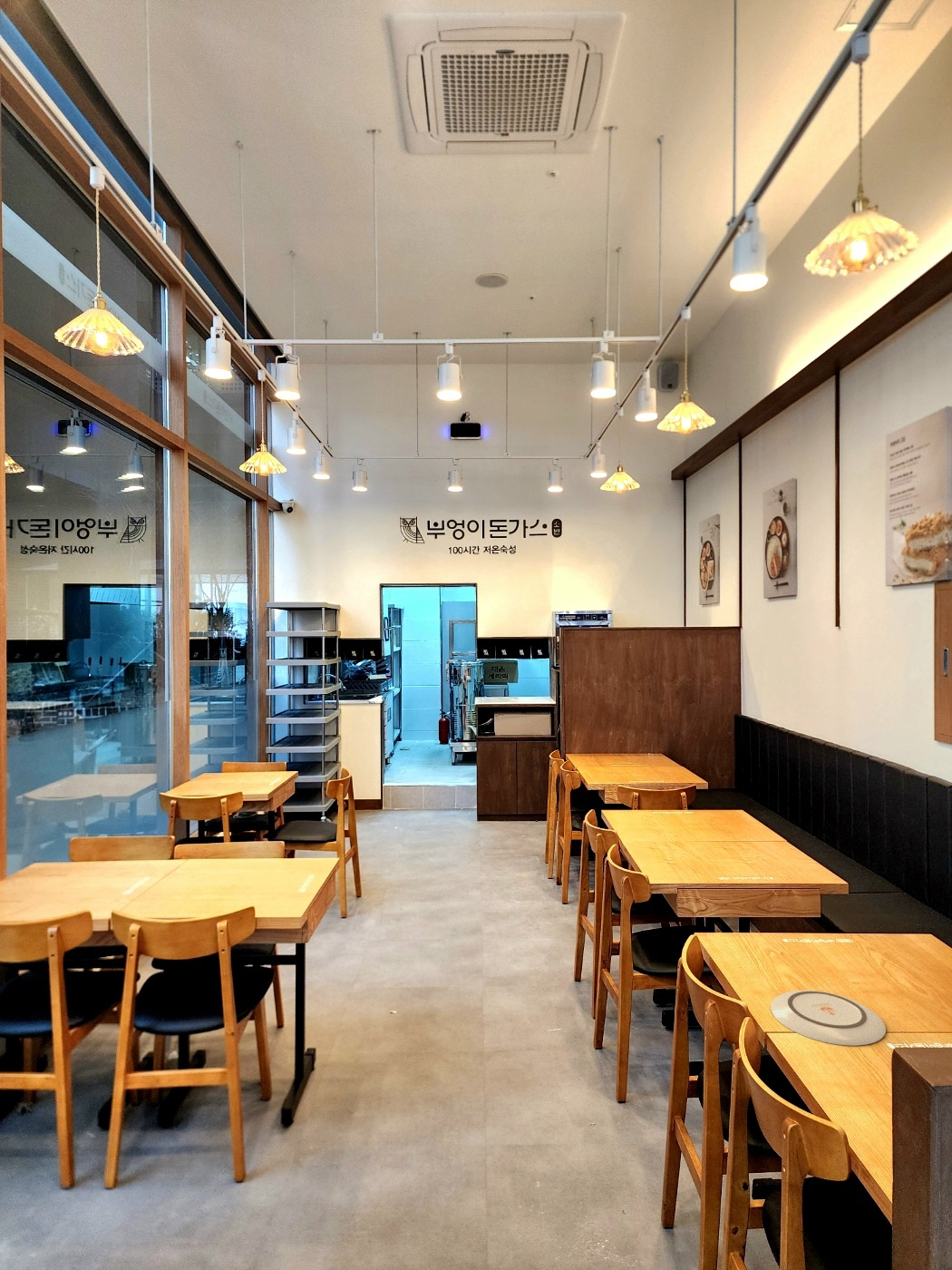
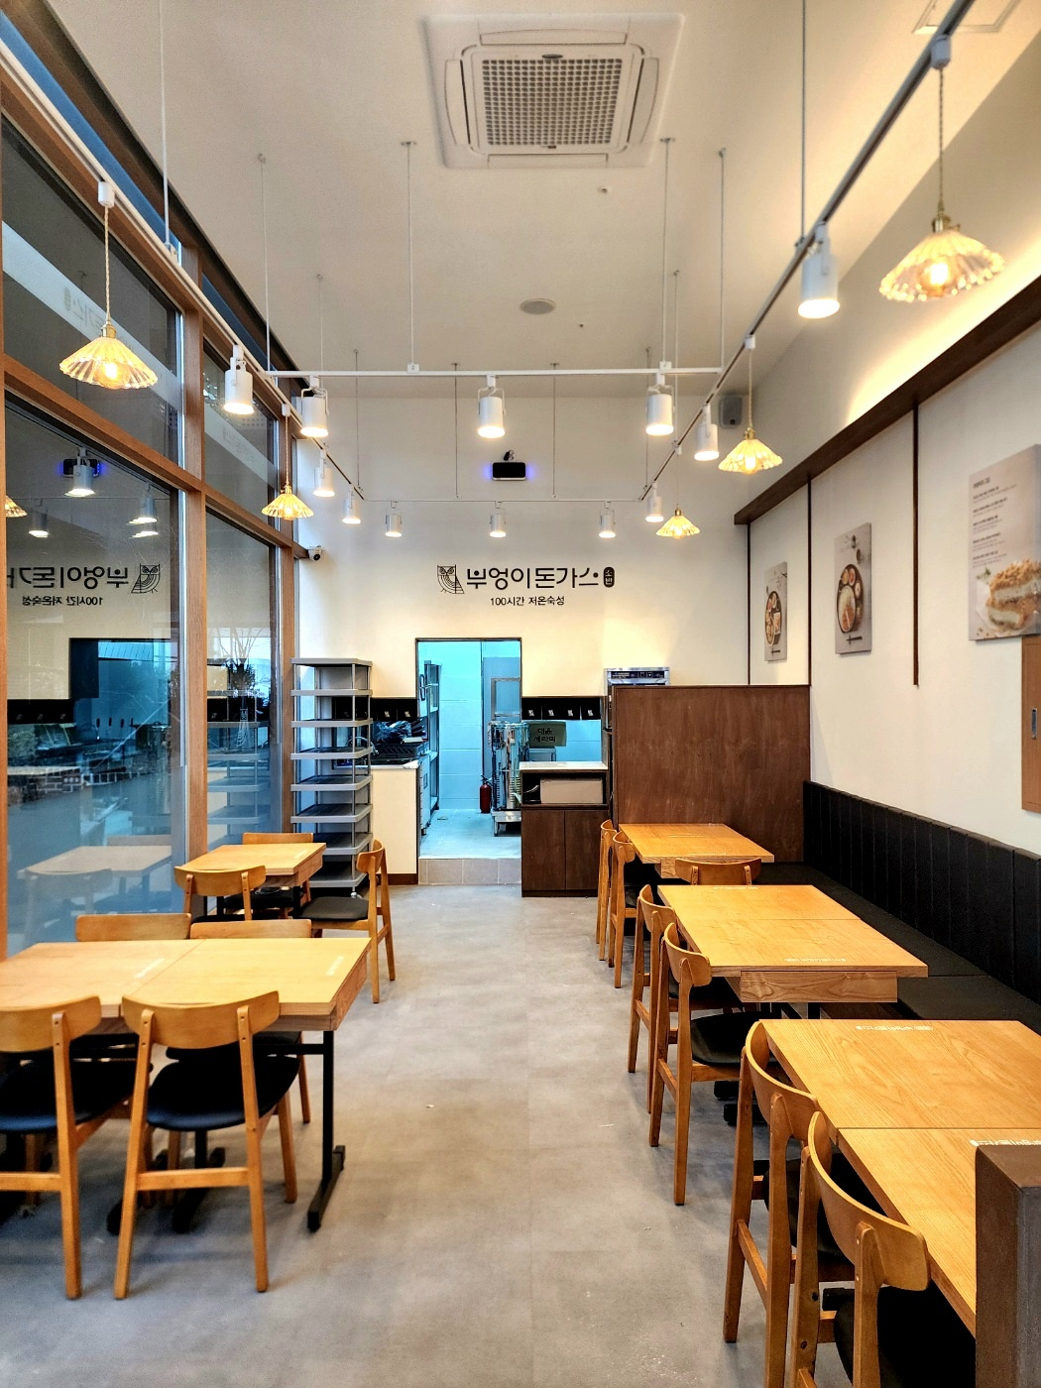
- plate [770,990,887,1047]
